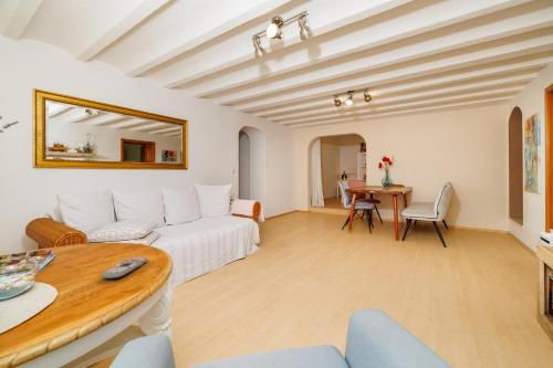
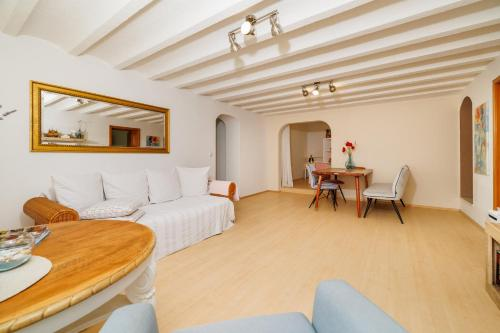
- remote control [101,256,148,281]
